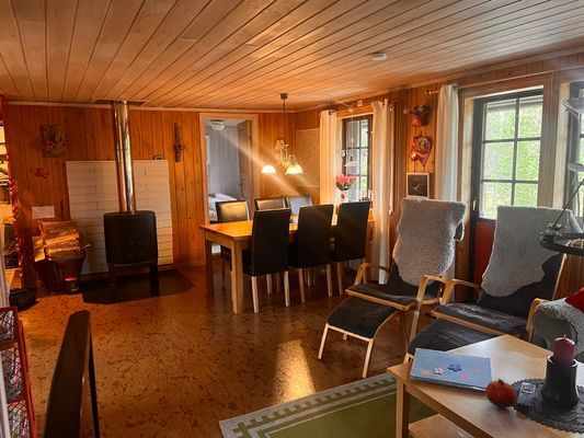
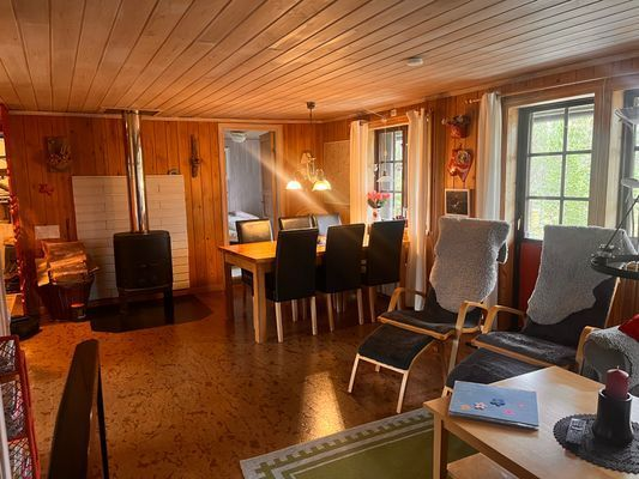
- fruit [484,378,517,408]
